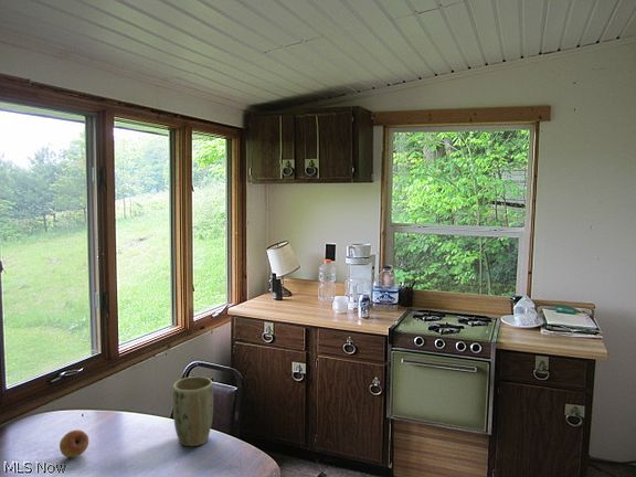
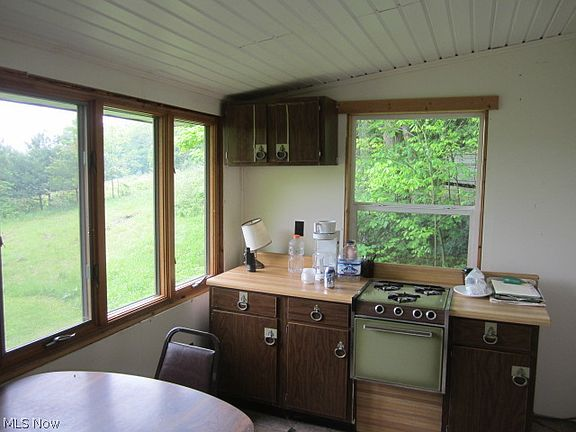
- fruit [59,428,89,458]
- plant pot [172,375,214,447]
